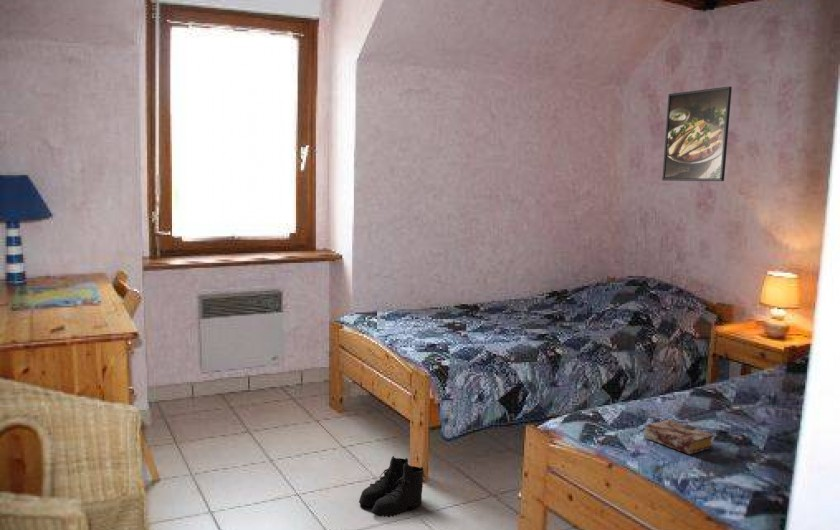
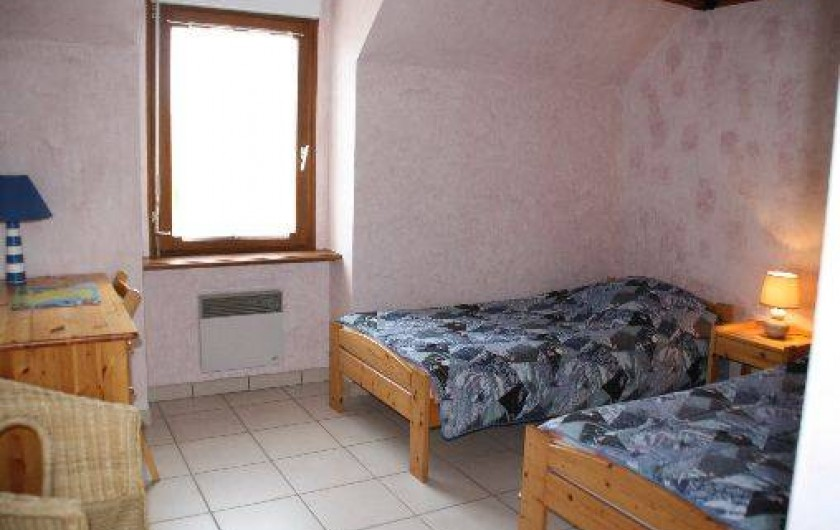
- boots [358,455,426,518]
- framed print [661,86,733,182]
- book [643,419,715,455]
